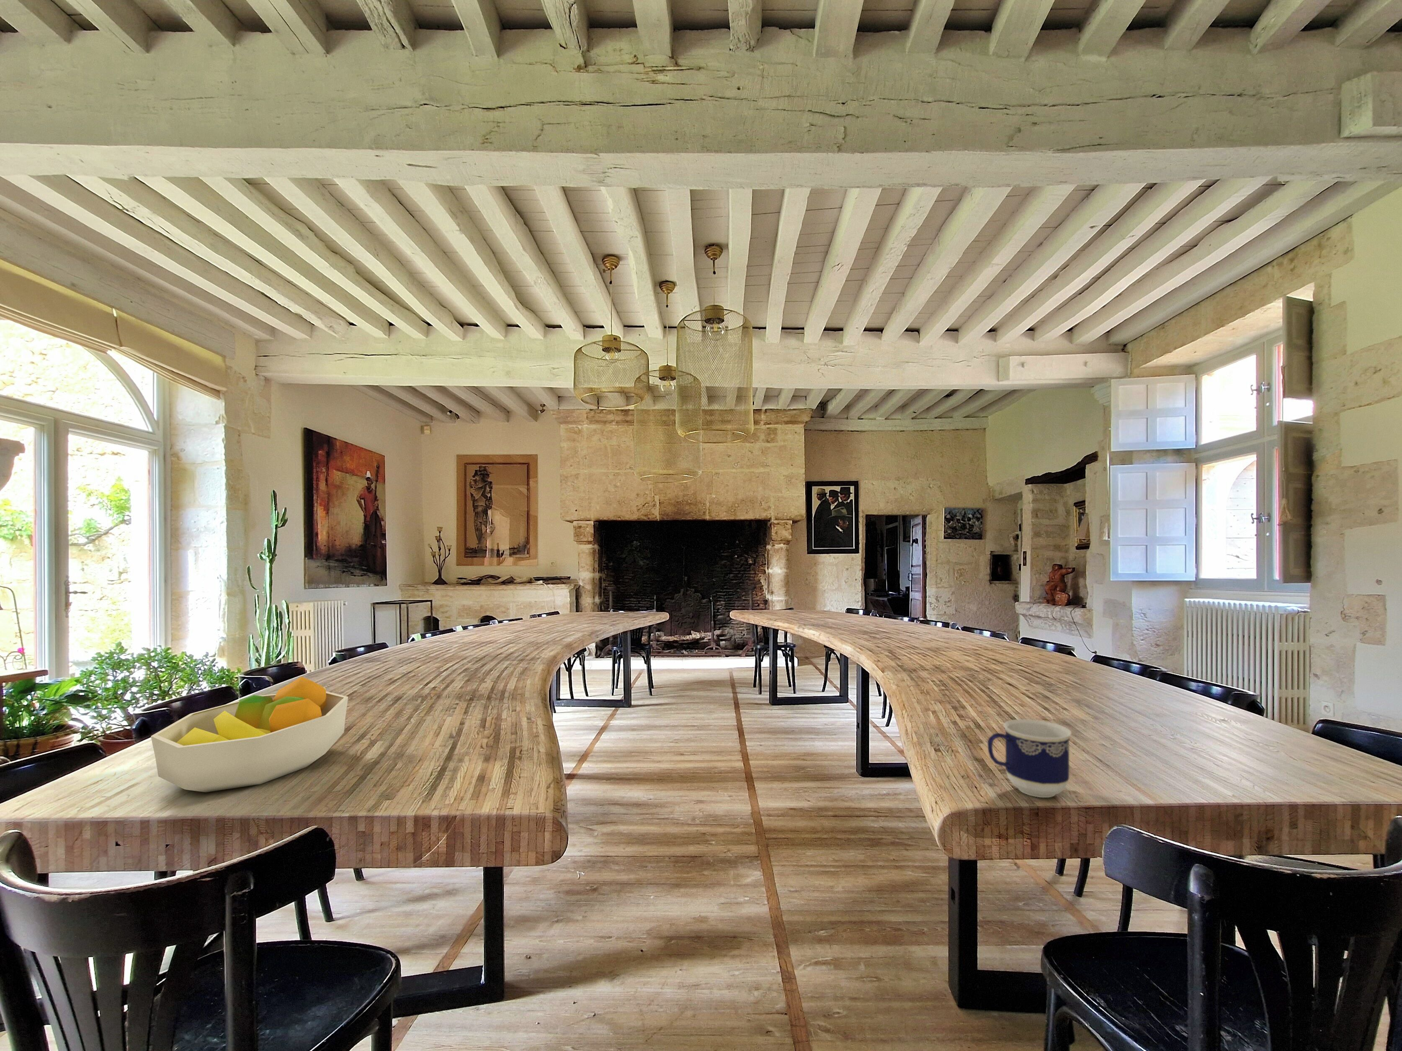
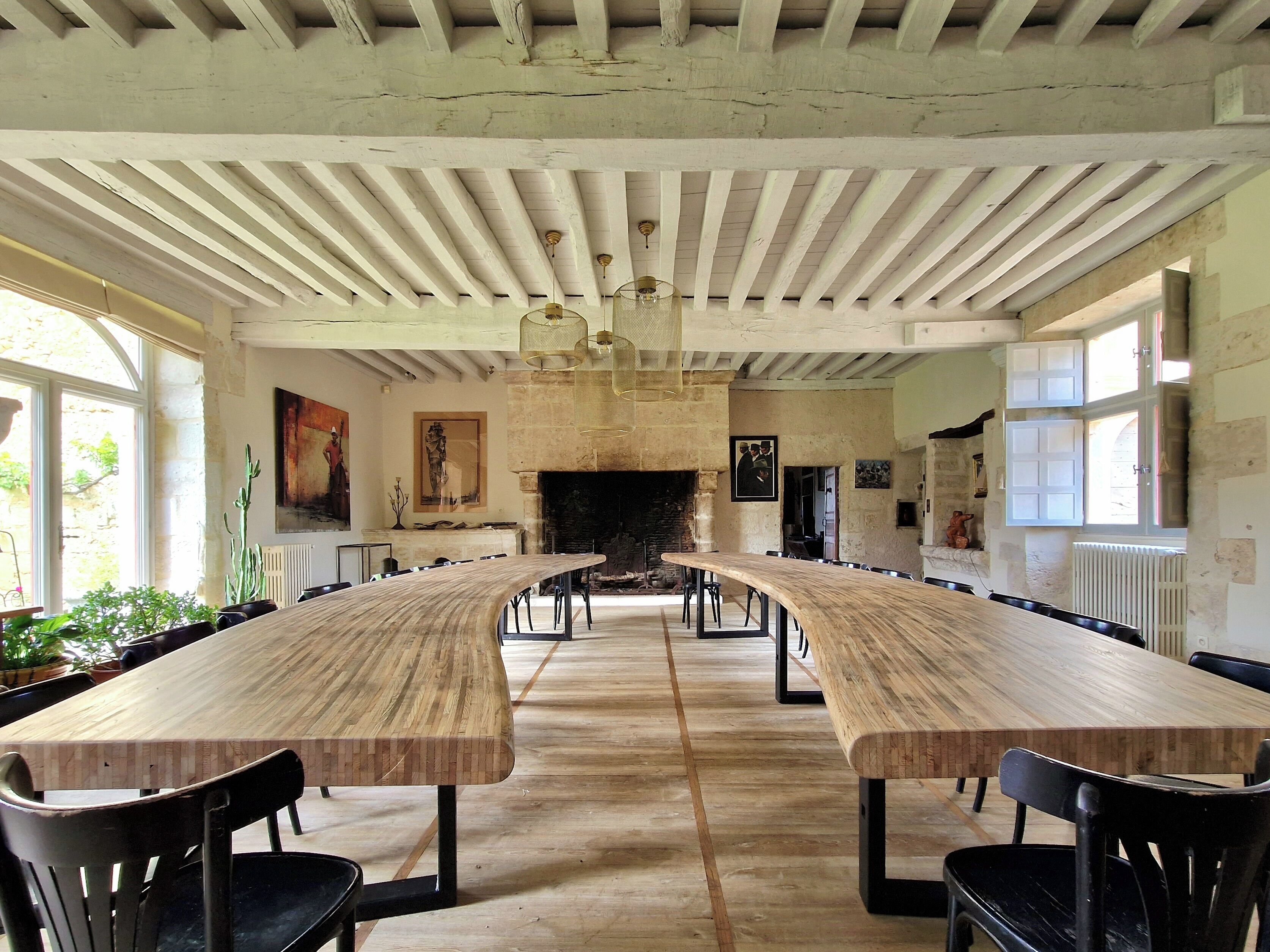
- cup [987,719,1072,798]
- fruit bowl [150,677,349,793]
